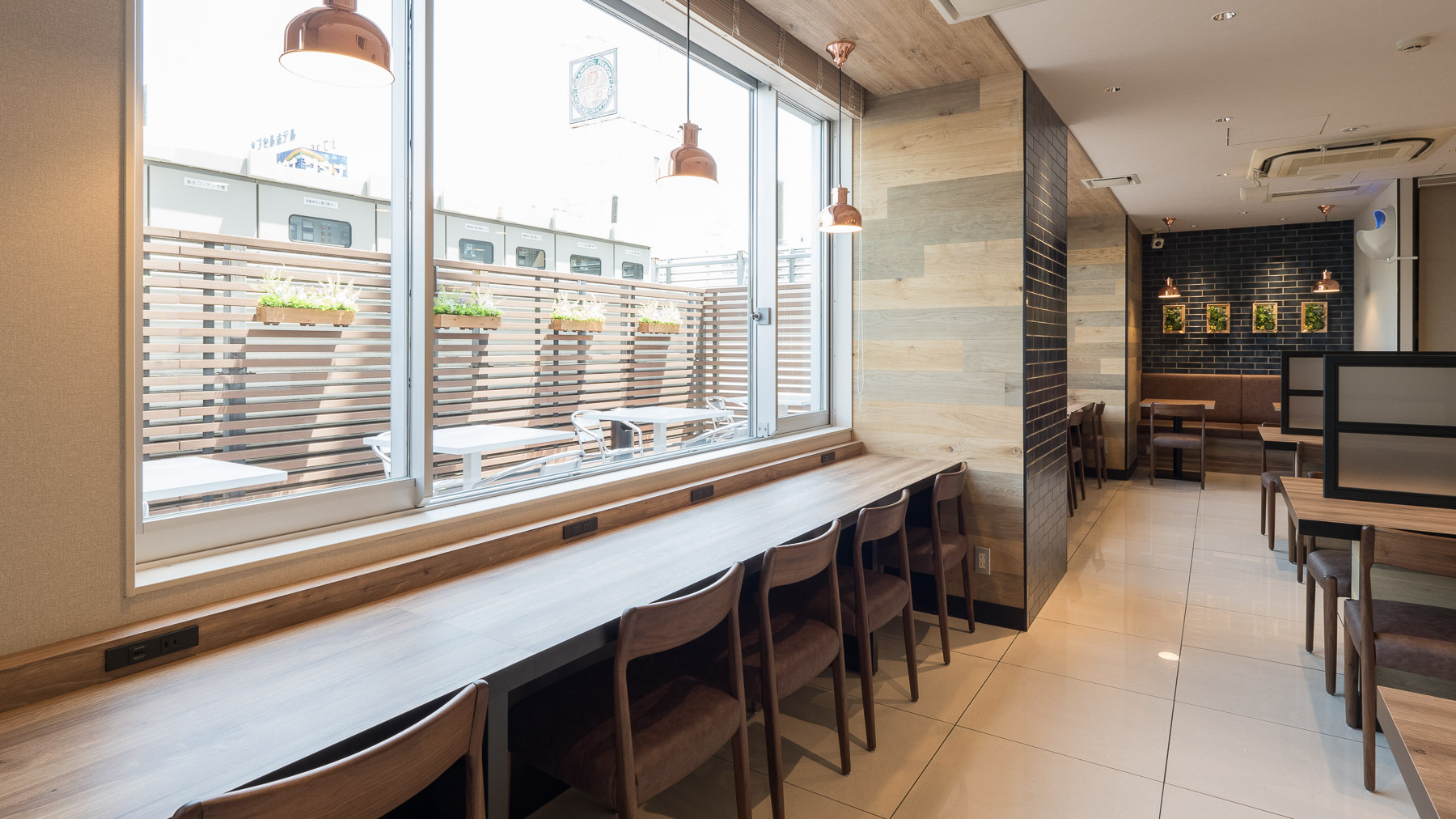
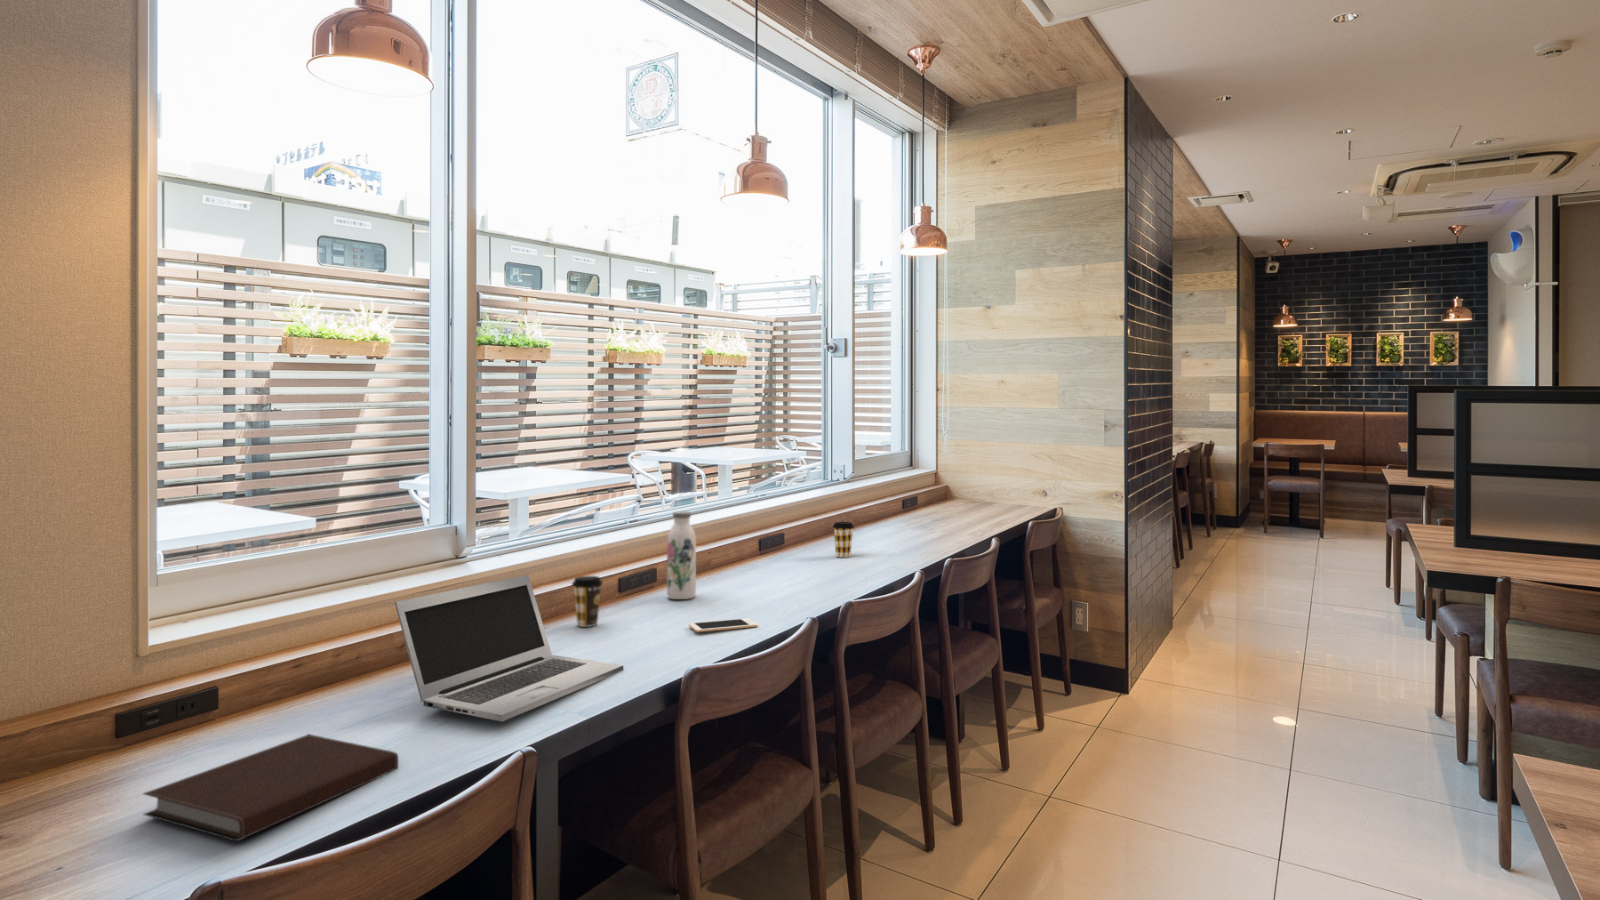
+ coffee cup [832,521,855,557]
+ laptop [393,574,624,722]
+ coffee cup [570,576,603,627]
+ water bottle [666,511,697,600]
+ notebook [142,734,399,842]
+ cell phone [688,618,758,633]
